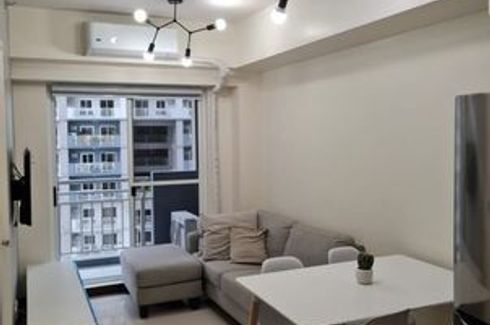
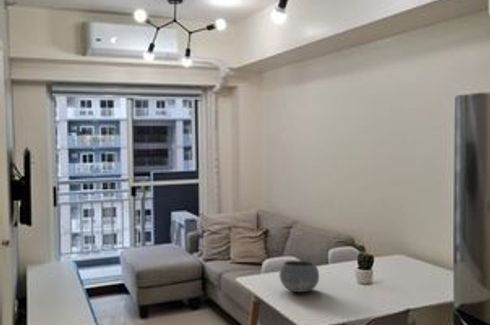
+ bowl [278,260,320,293]
